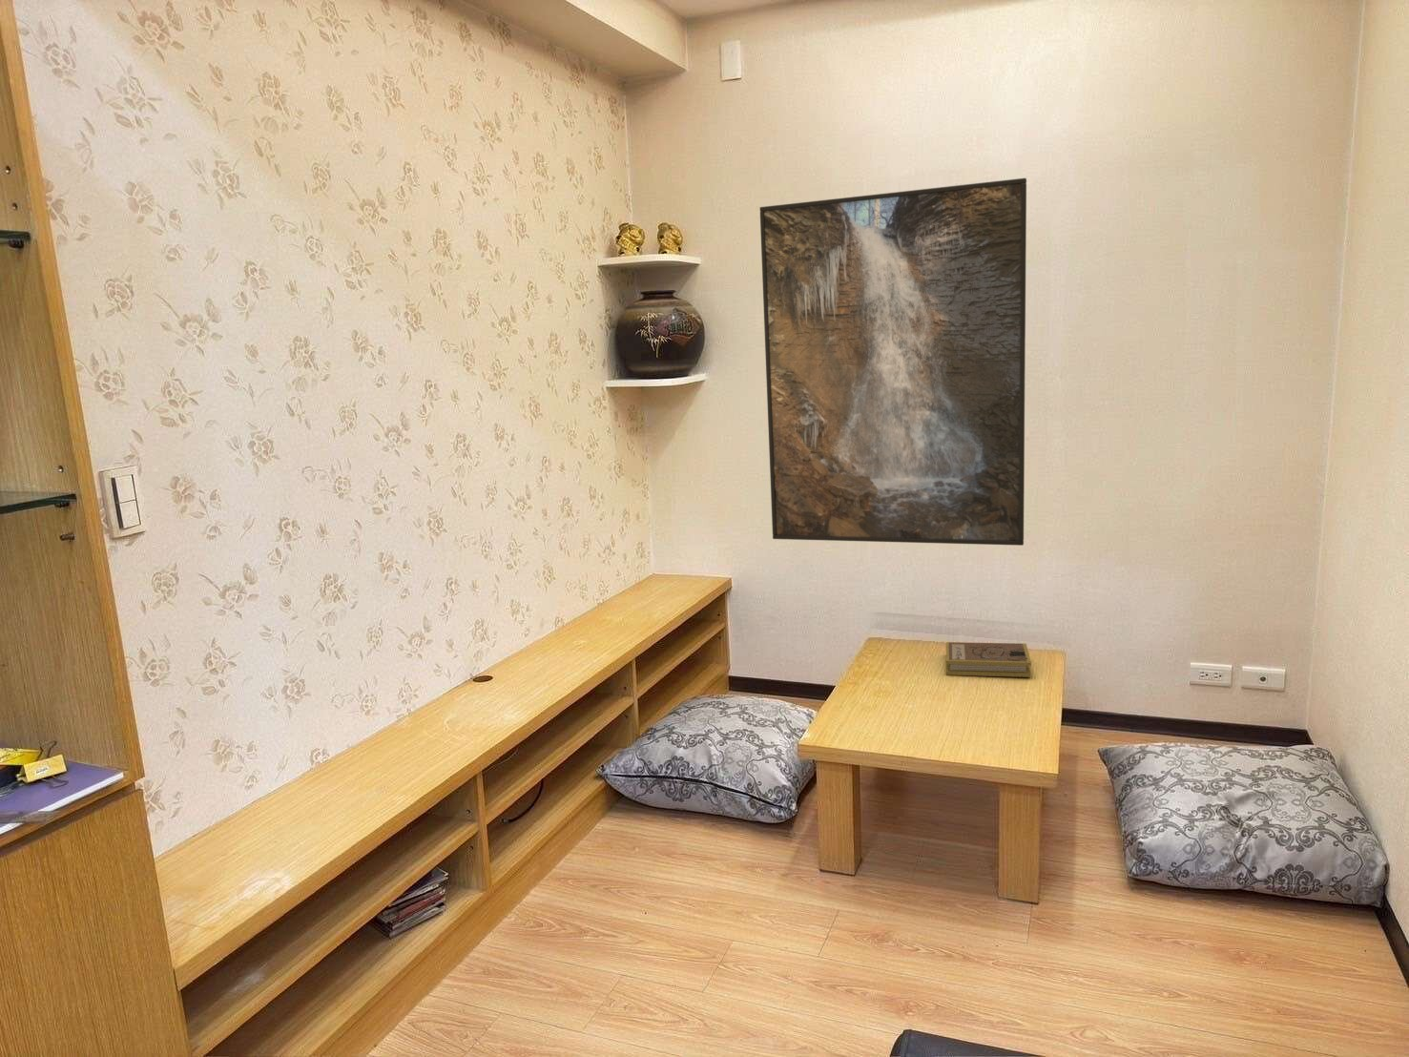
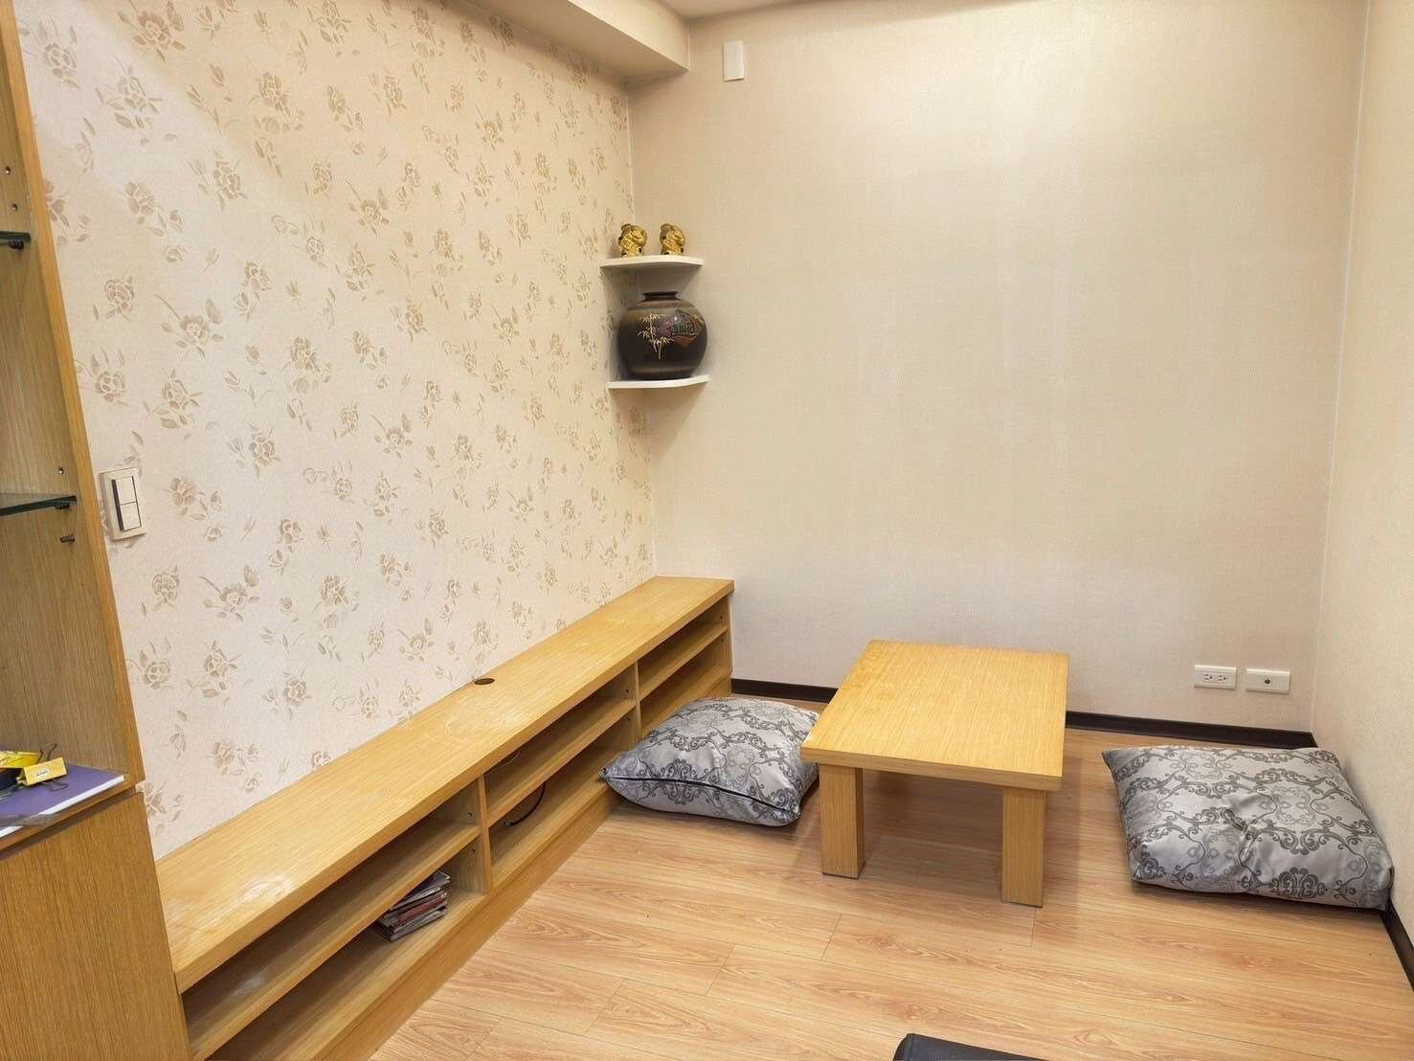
- book [945,641,1033,678]
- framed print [758,178,1027,546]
